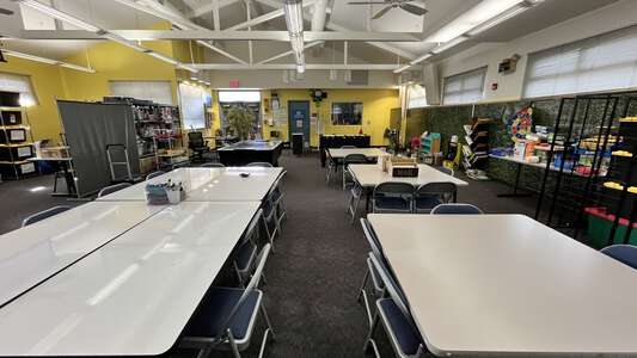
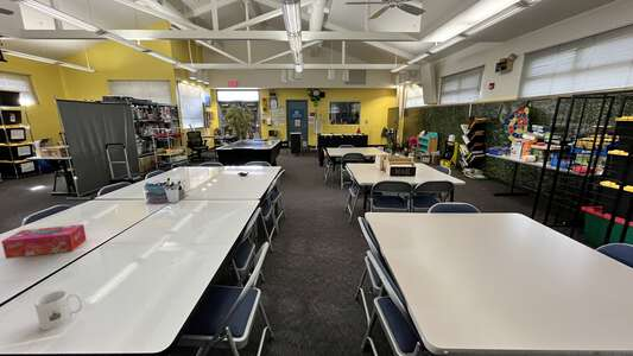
+ mug [33,290,83,331]
+ tissue box [0,223,87,260]
